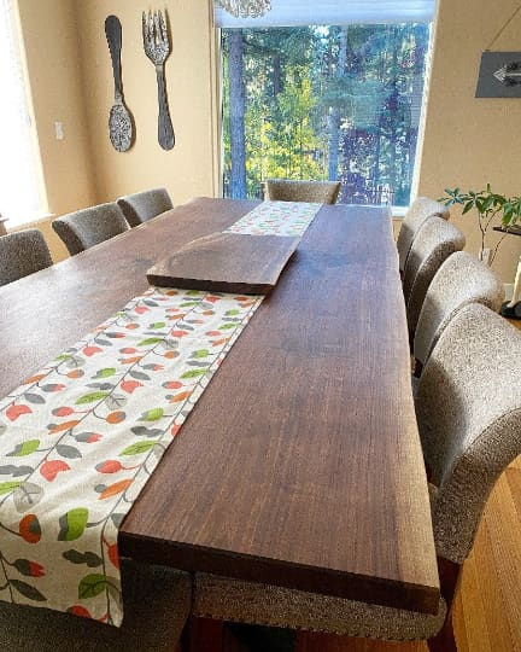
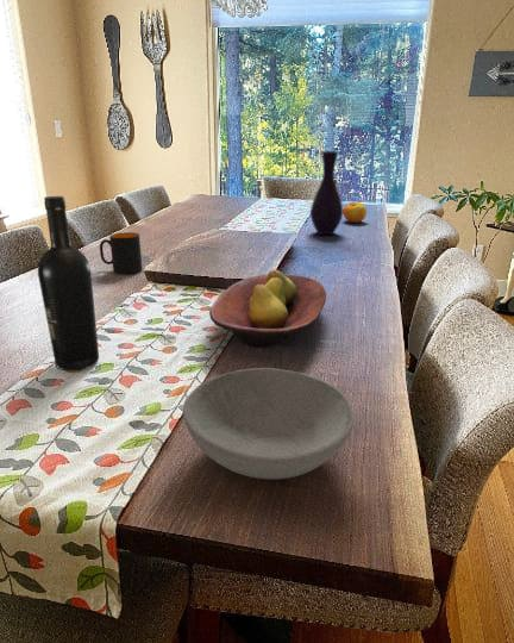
+ fruit bowl [208,269,327,349]
+ mug [99,231,144,275]
+ apple [343,201,368,224]
+ bowl [182,367,356,480]
+ wine bottle [37,195,100,372]
+ vase [309,150,344,236]
